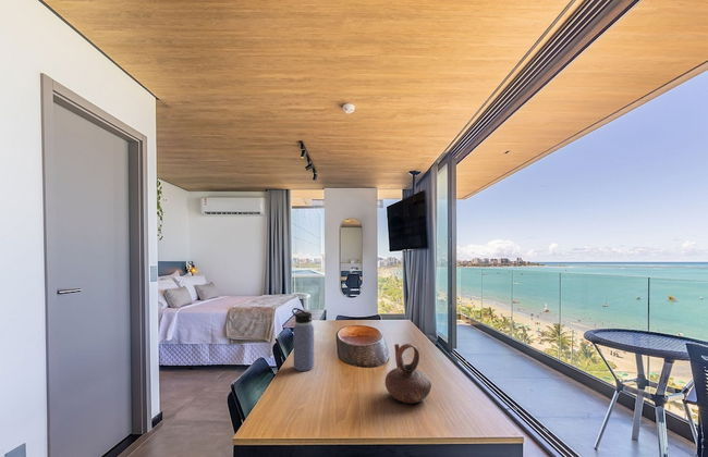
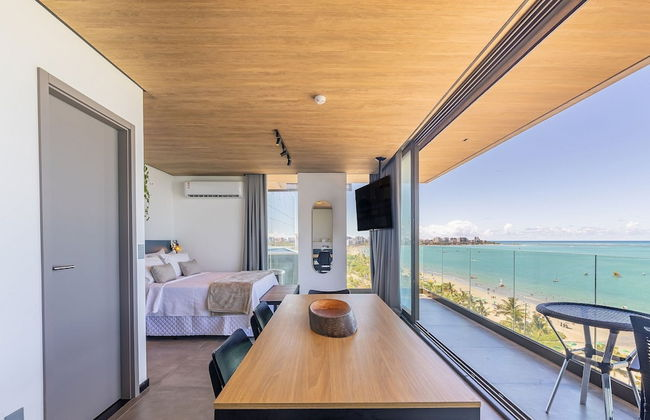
- water bottle [291,307,315,372]
- teapot [384,343,432,405]
